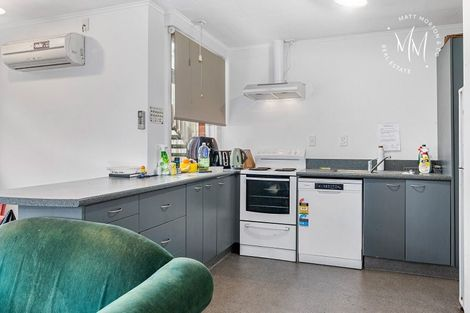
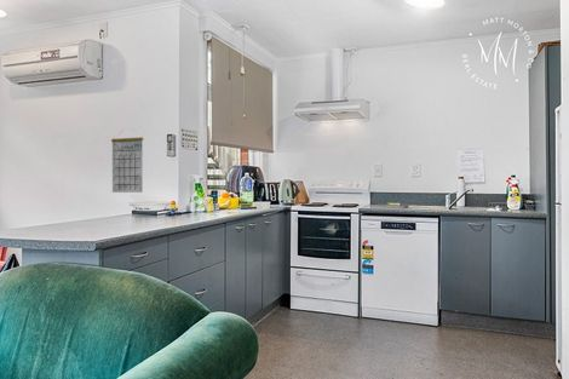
+ calendar [110,128,145,194]
